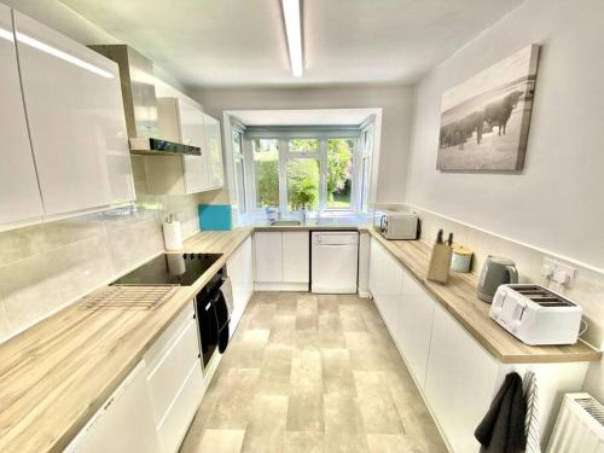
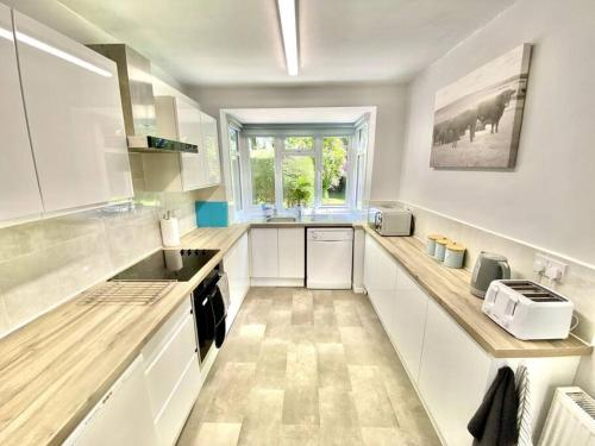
- knife block [425,227,454,285]
